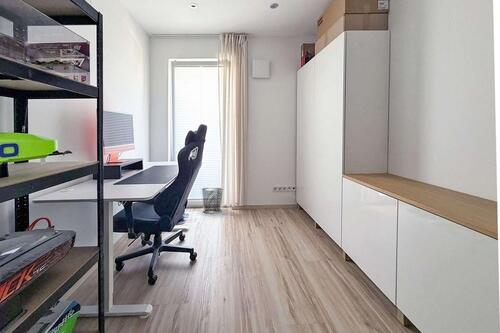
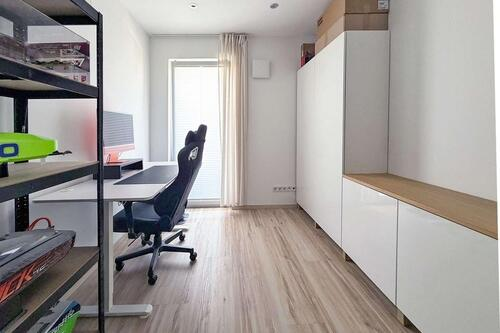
- waste bin [201,187,224,214]
